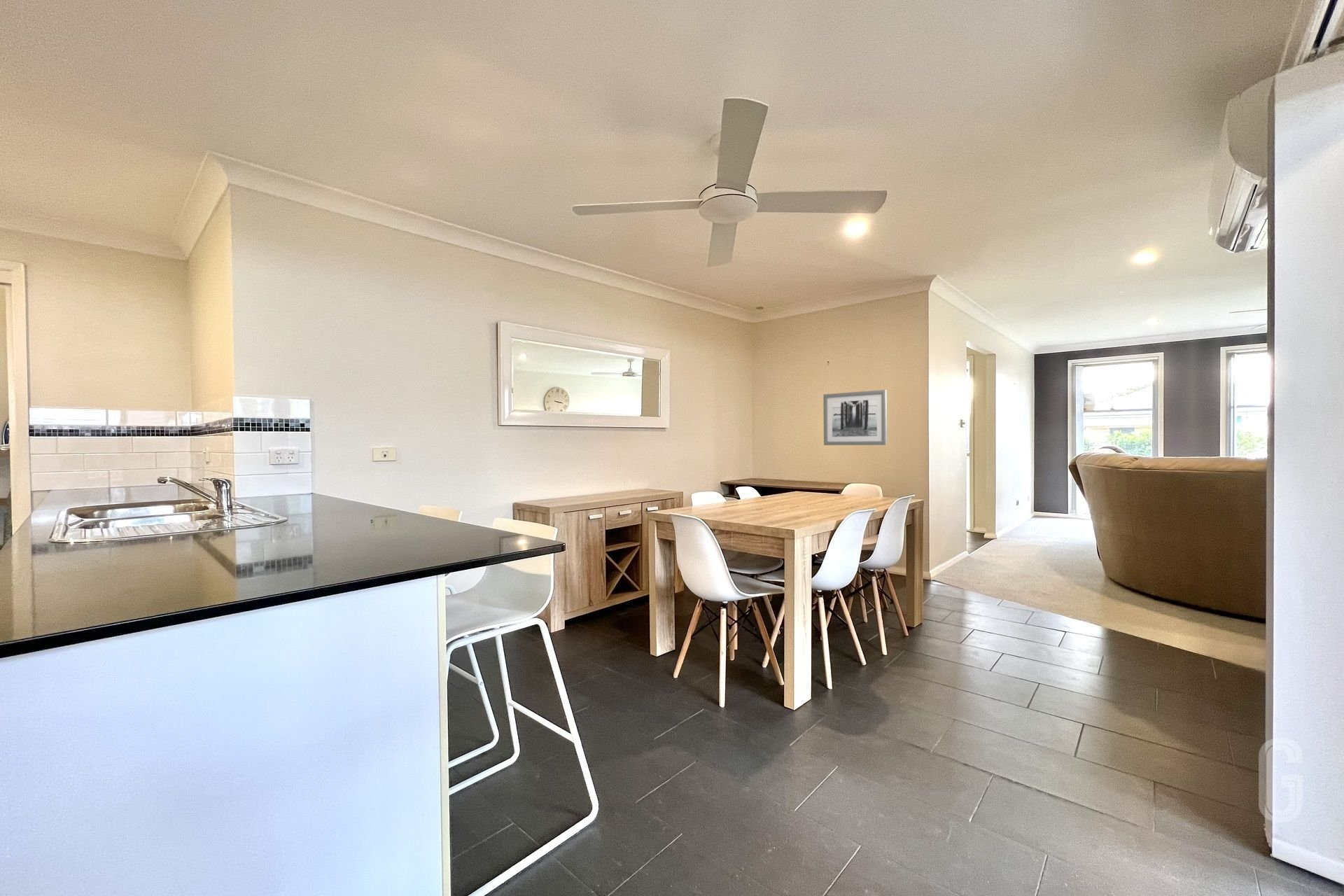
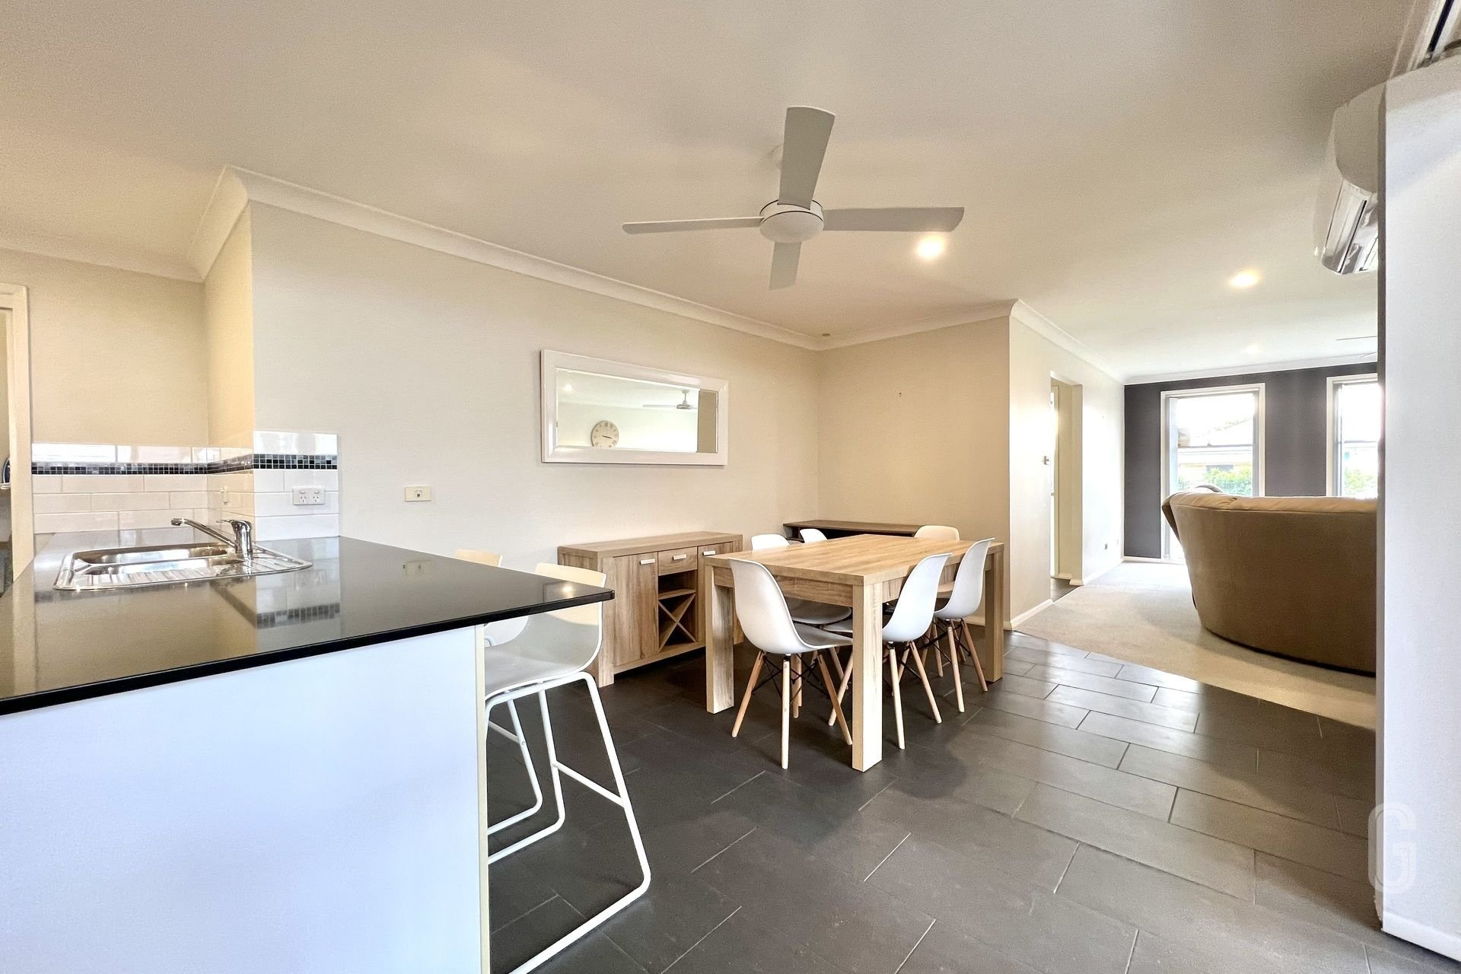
- wall art [823,389,888,446]
